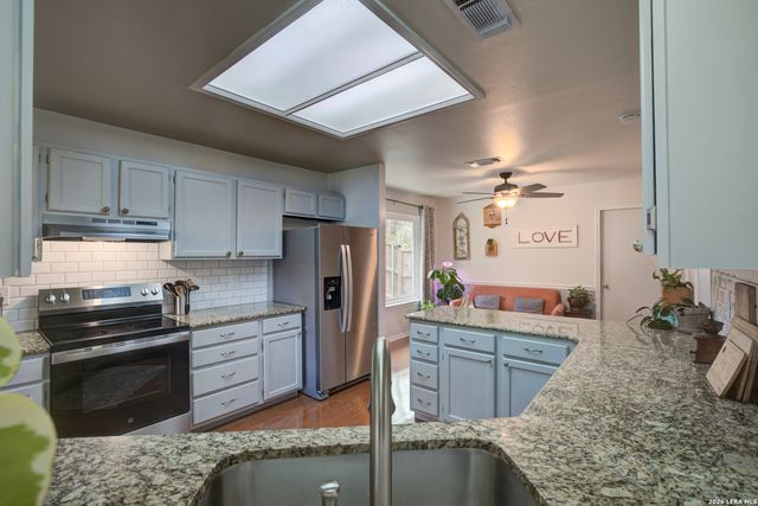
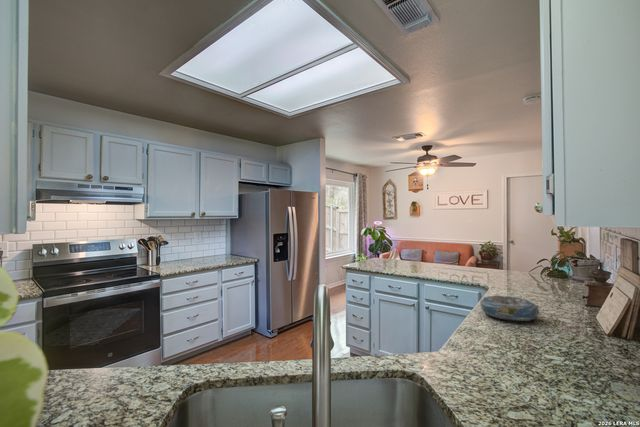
+ decorative bowl [479,294,540,322]
